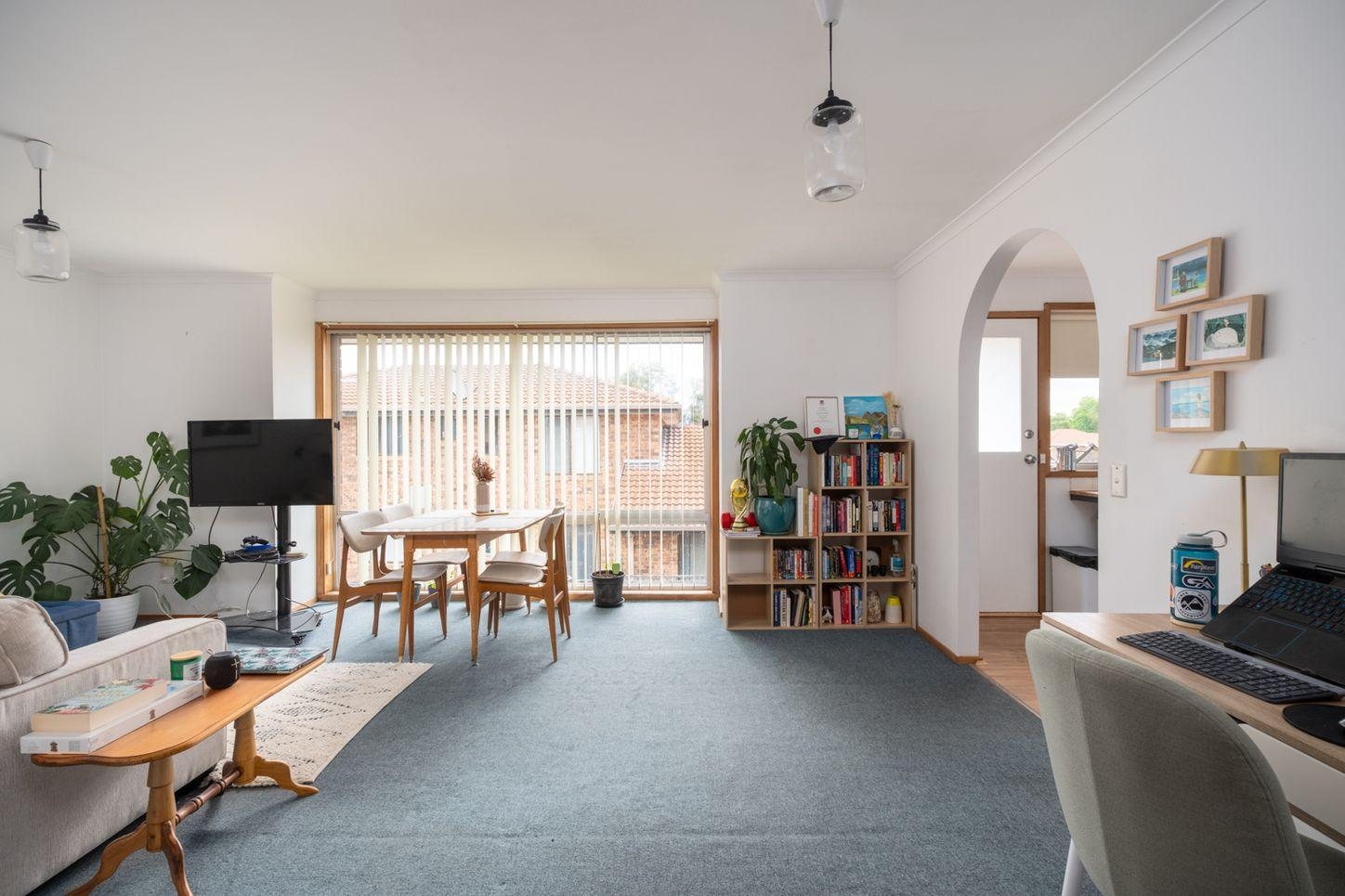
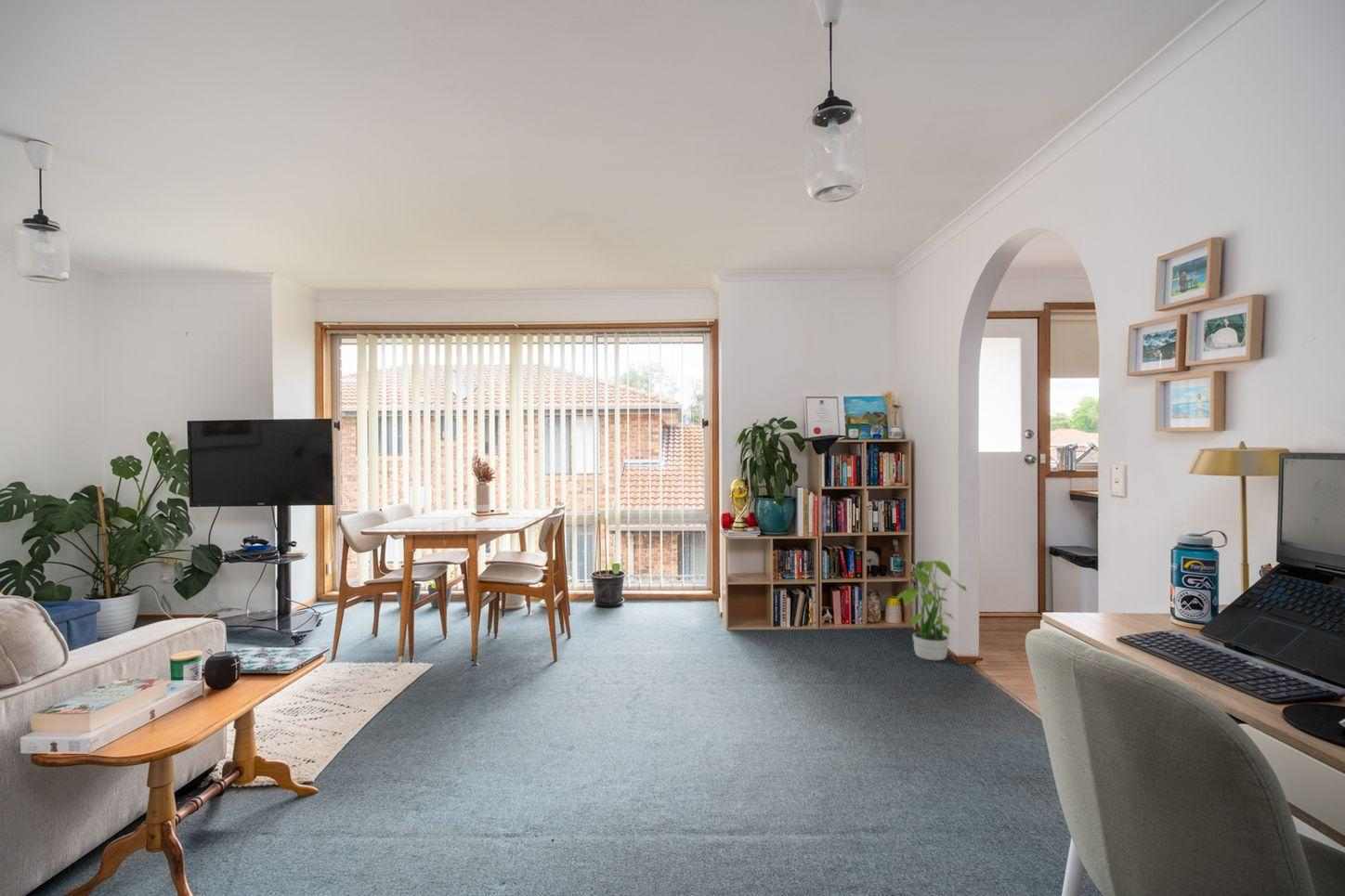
+ potted plant [893,557,968,661]
